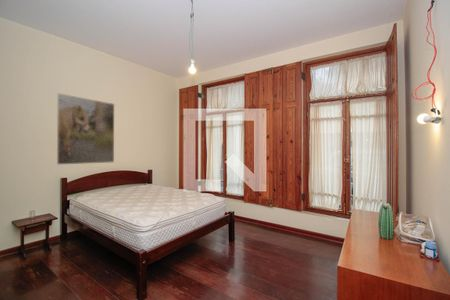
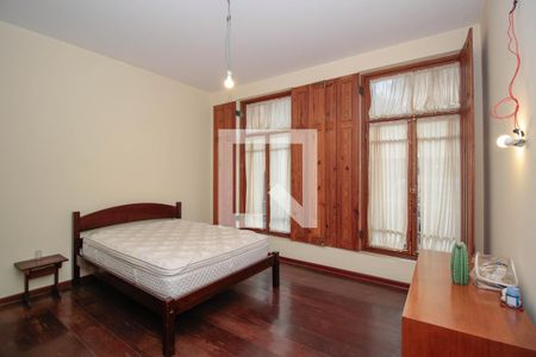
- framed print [56,92,115,166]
